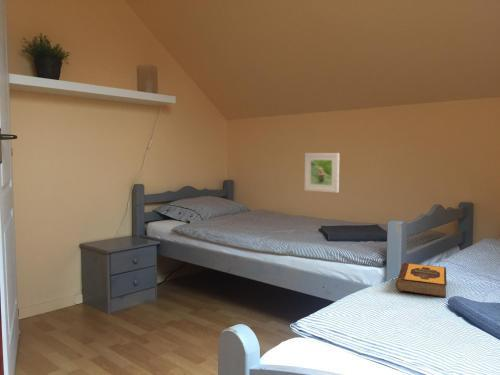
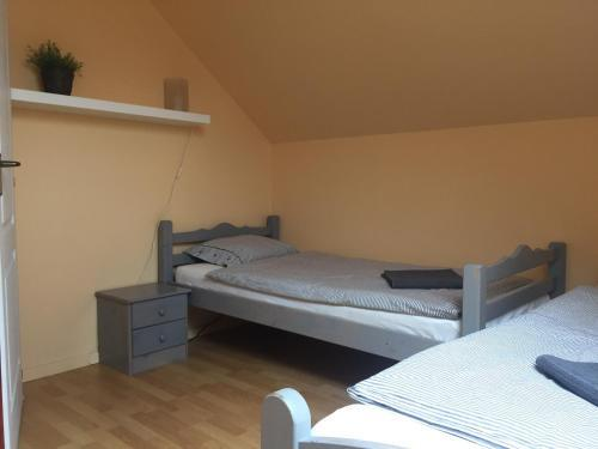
- hardback book [394,262,448,298]
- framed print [304,152,340,194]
